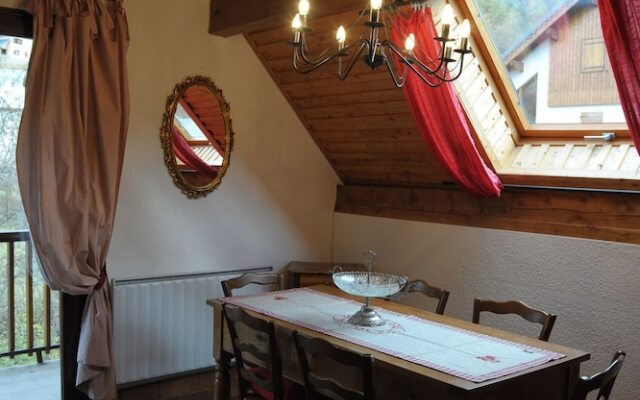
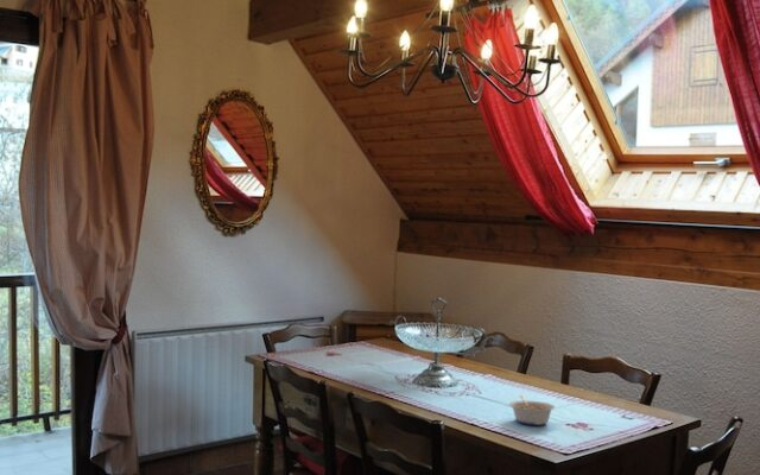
+ legume [508,394,556,426]
